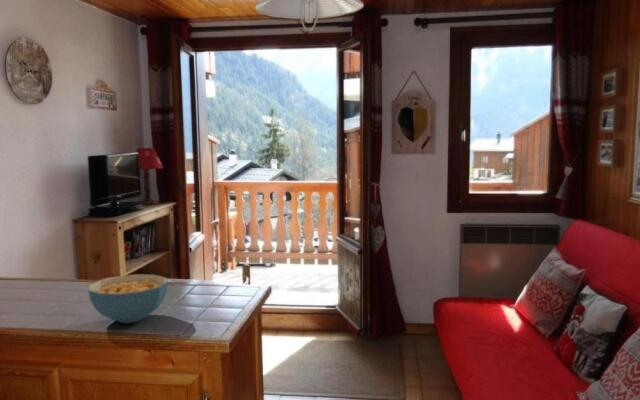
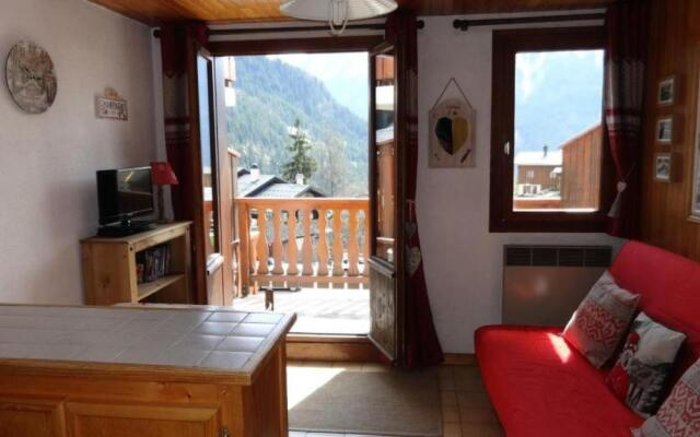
- cereal bowl [87,273,169,324]
